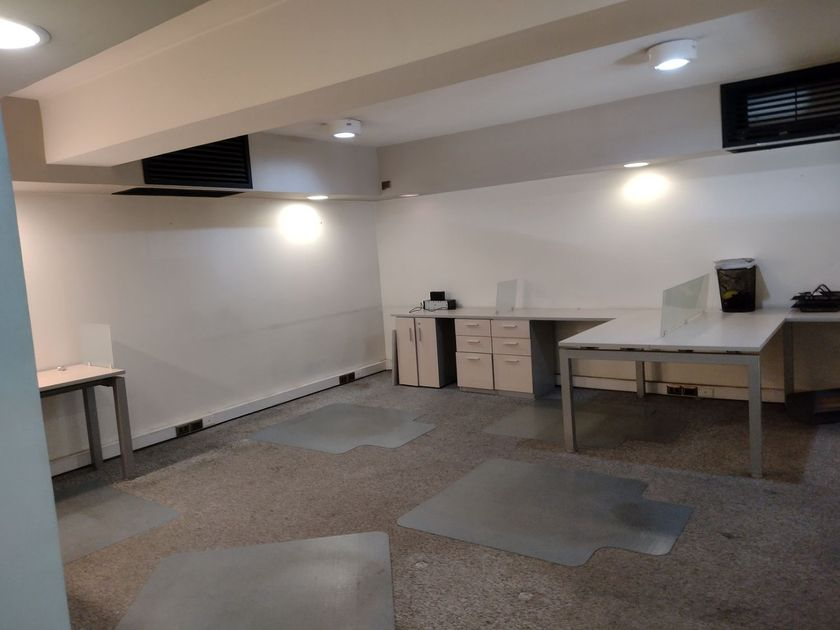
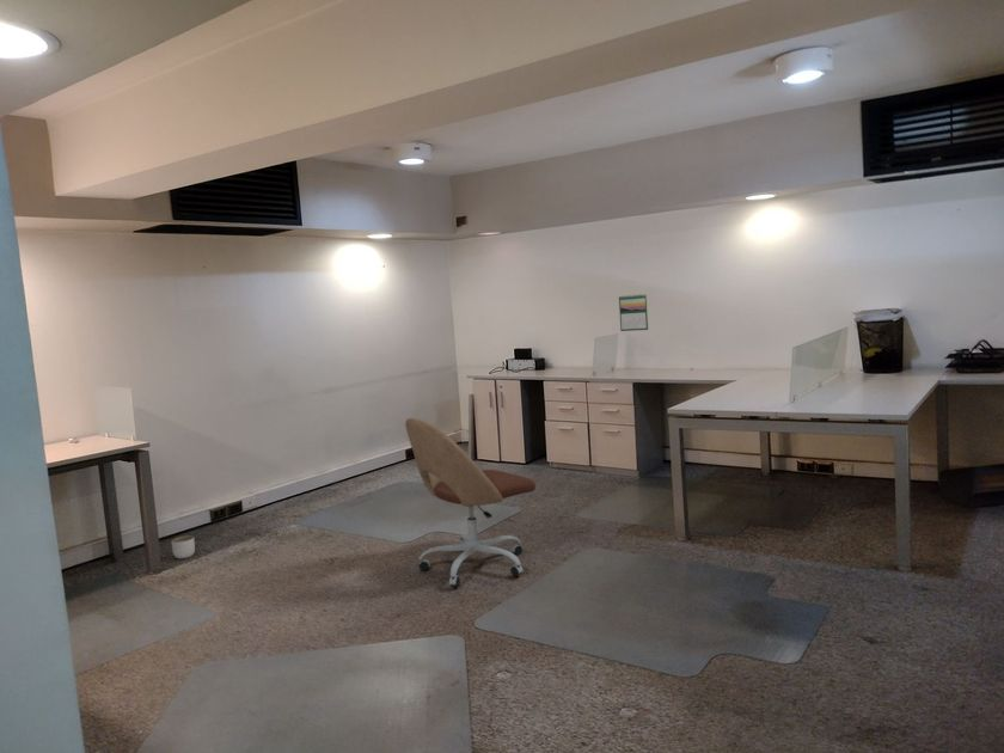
+ office chair [404,417,537,588]
+ planter [171,534,196,559]
+ calendar [618,293,649,332]
